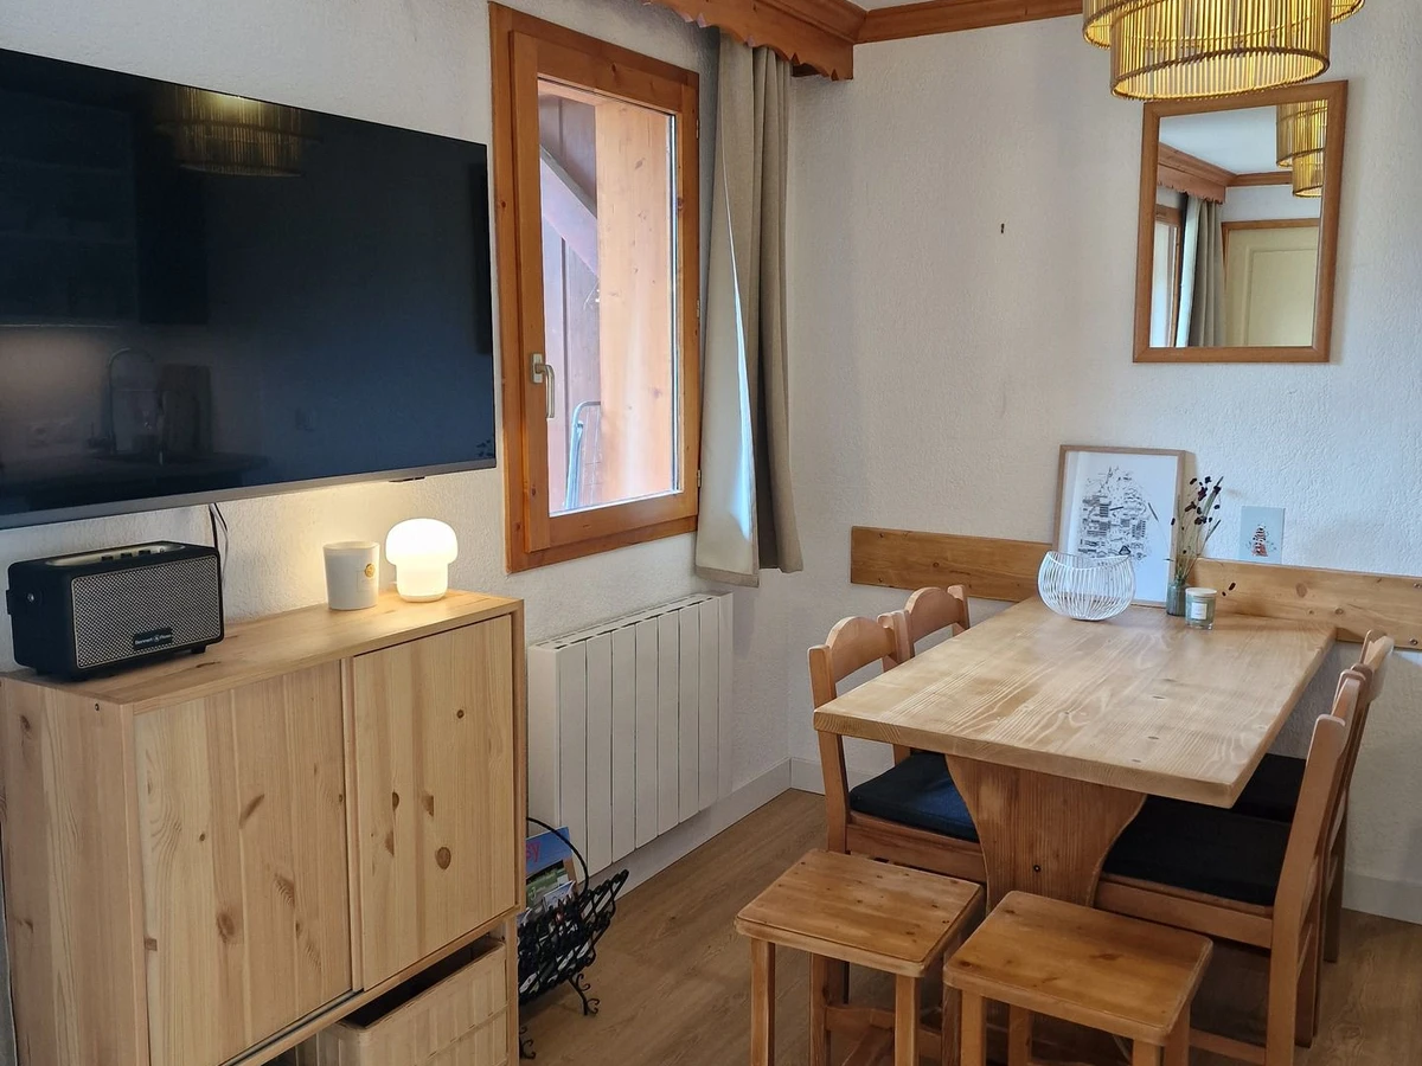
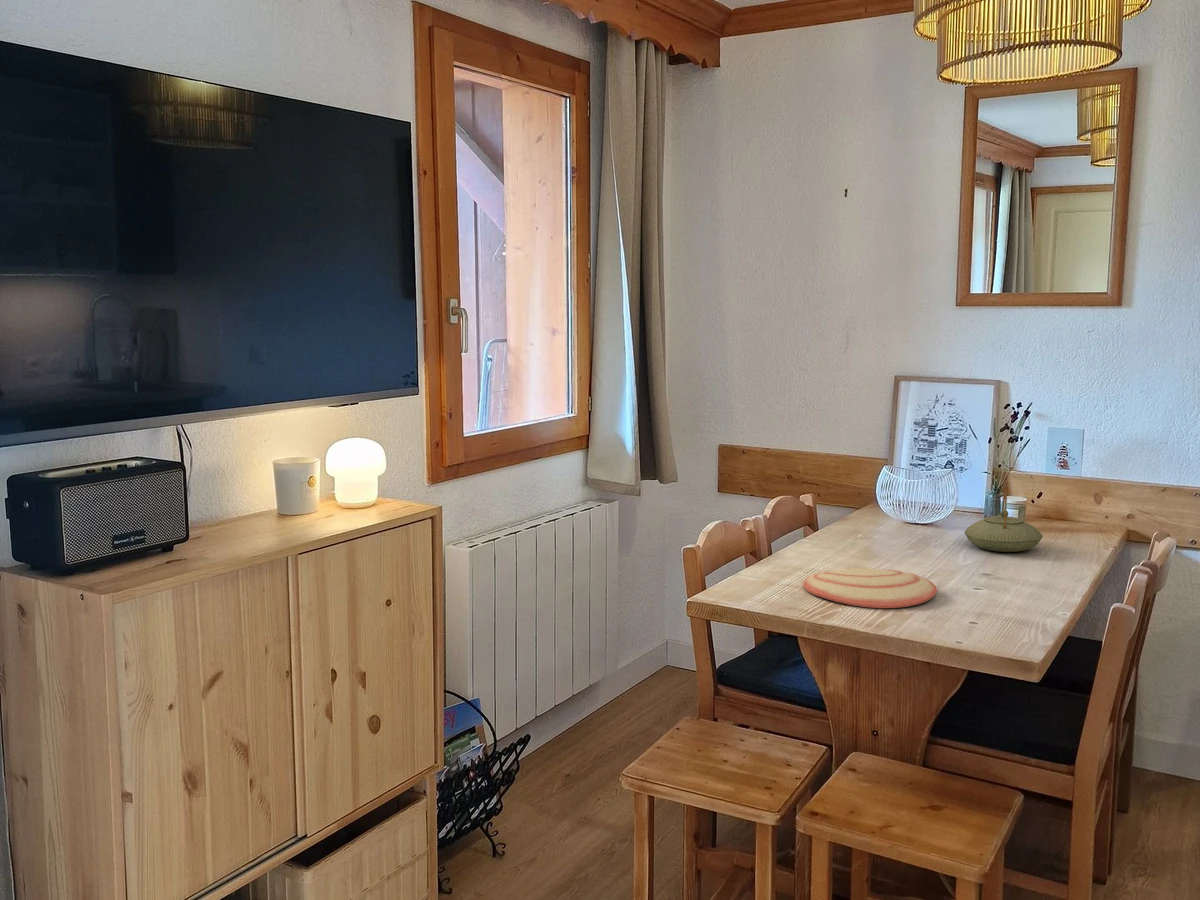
+ plate [803,567,938,609]
+ teapot [964,489,1044,553]
